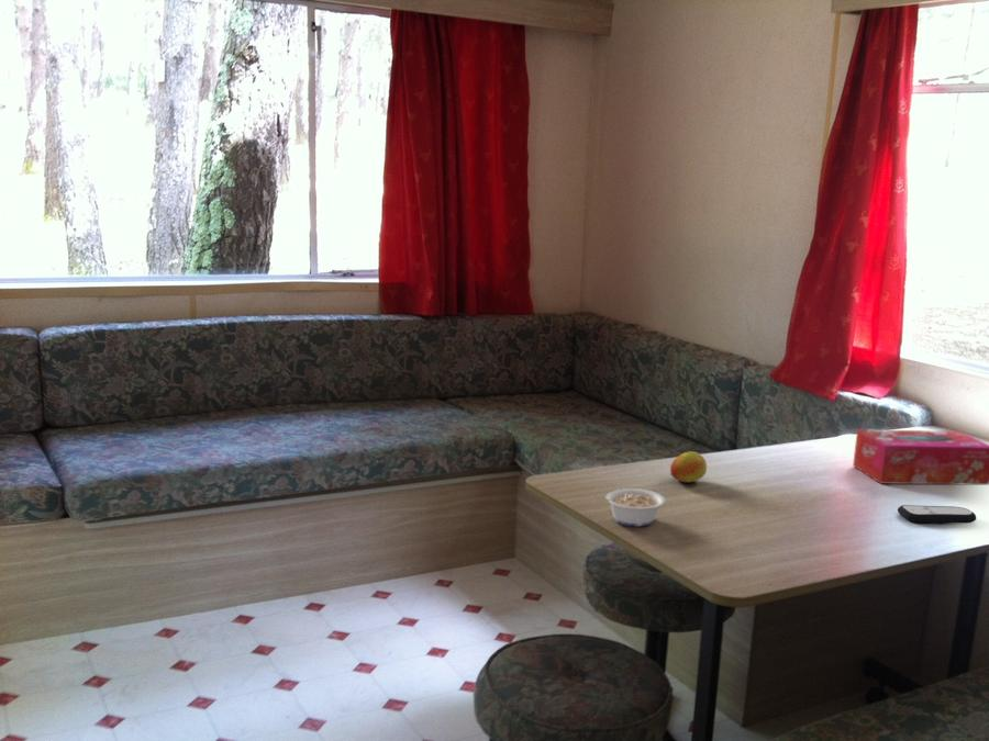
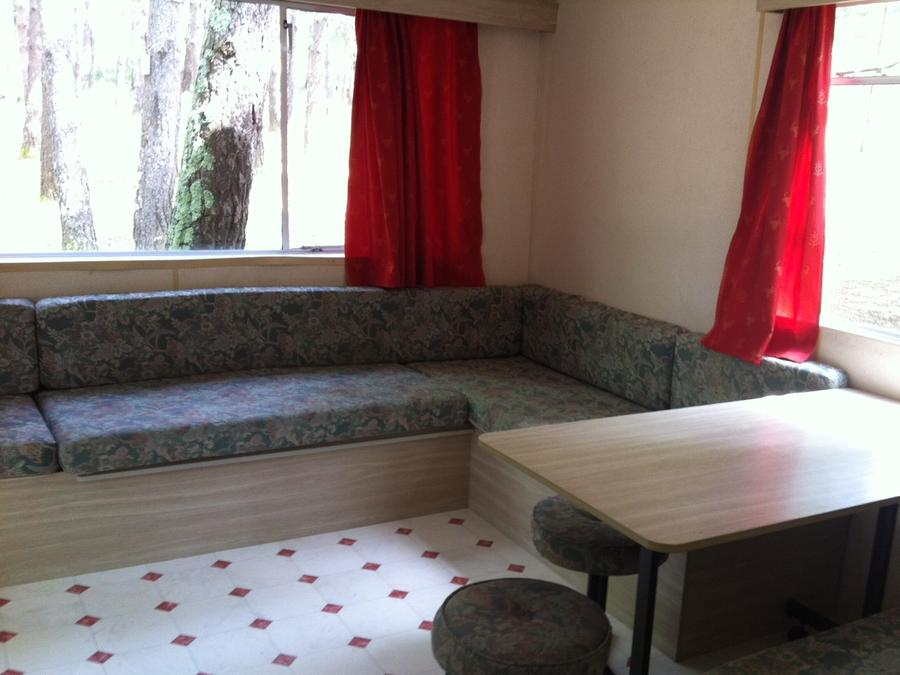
- legume [594,487,666,527]
- tissue box [852,428,989,486]
- fruit [669,450,708,483]
- remote control [897,504,977,524]
